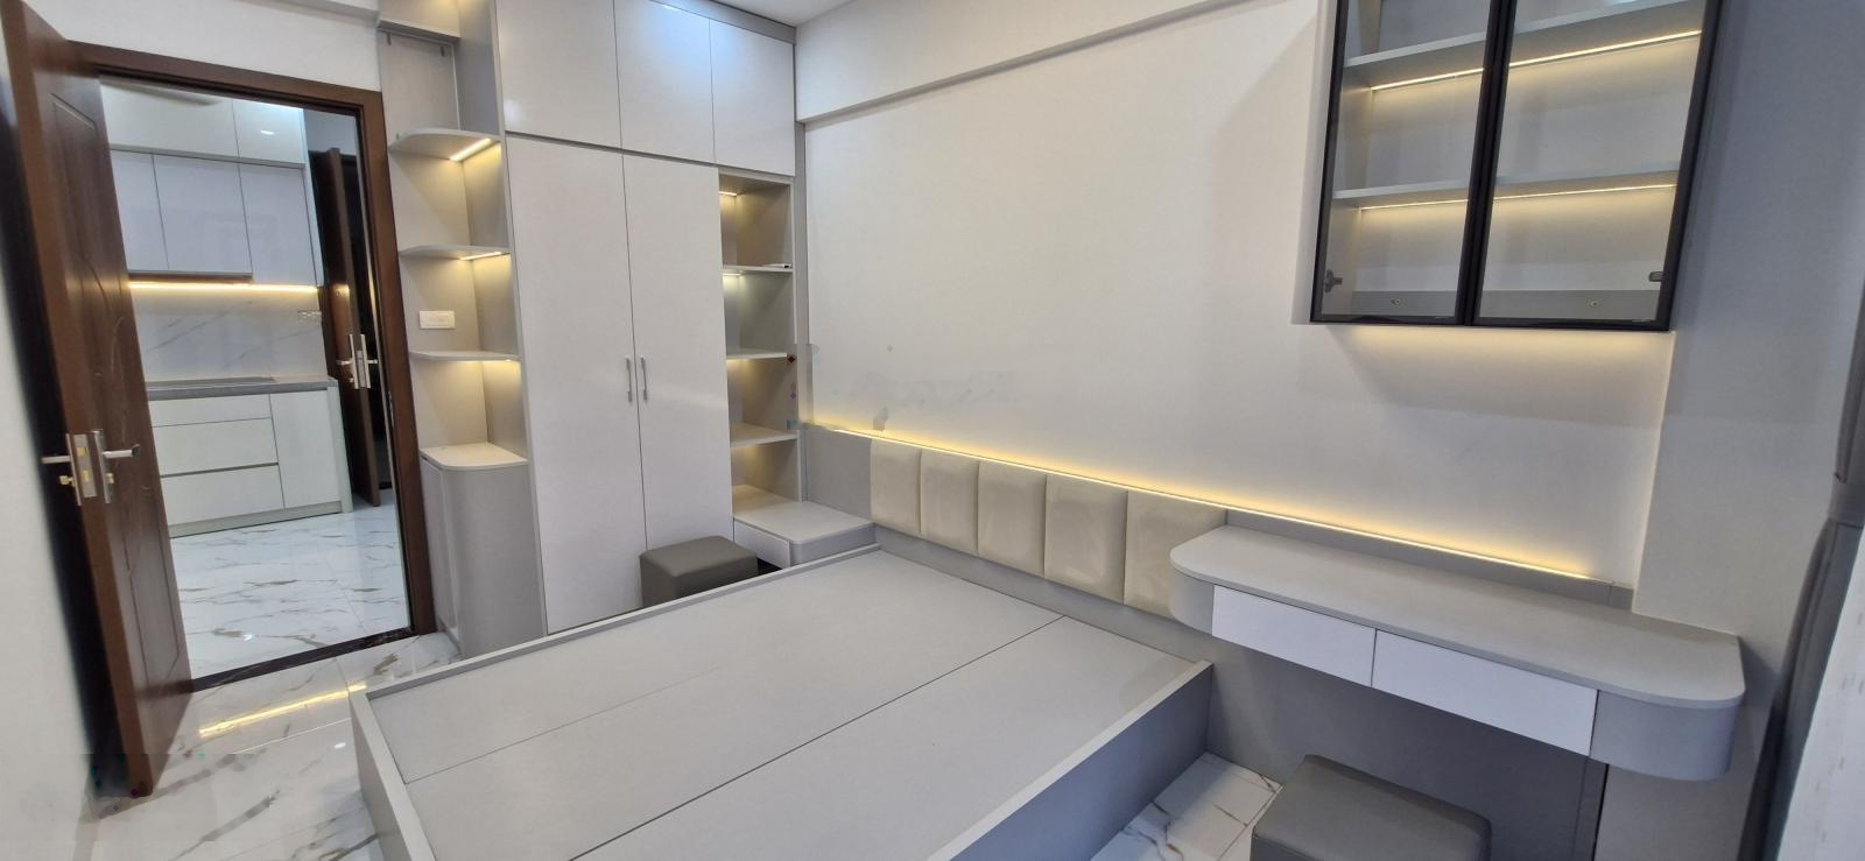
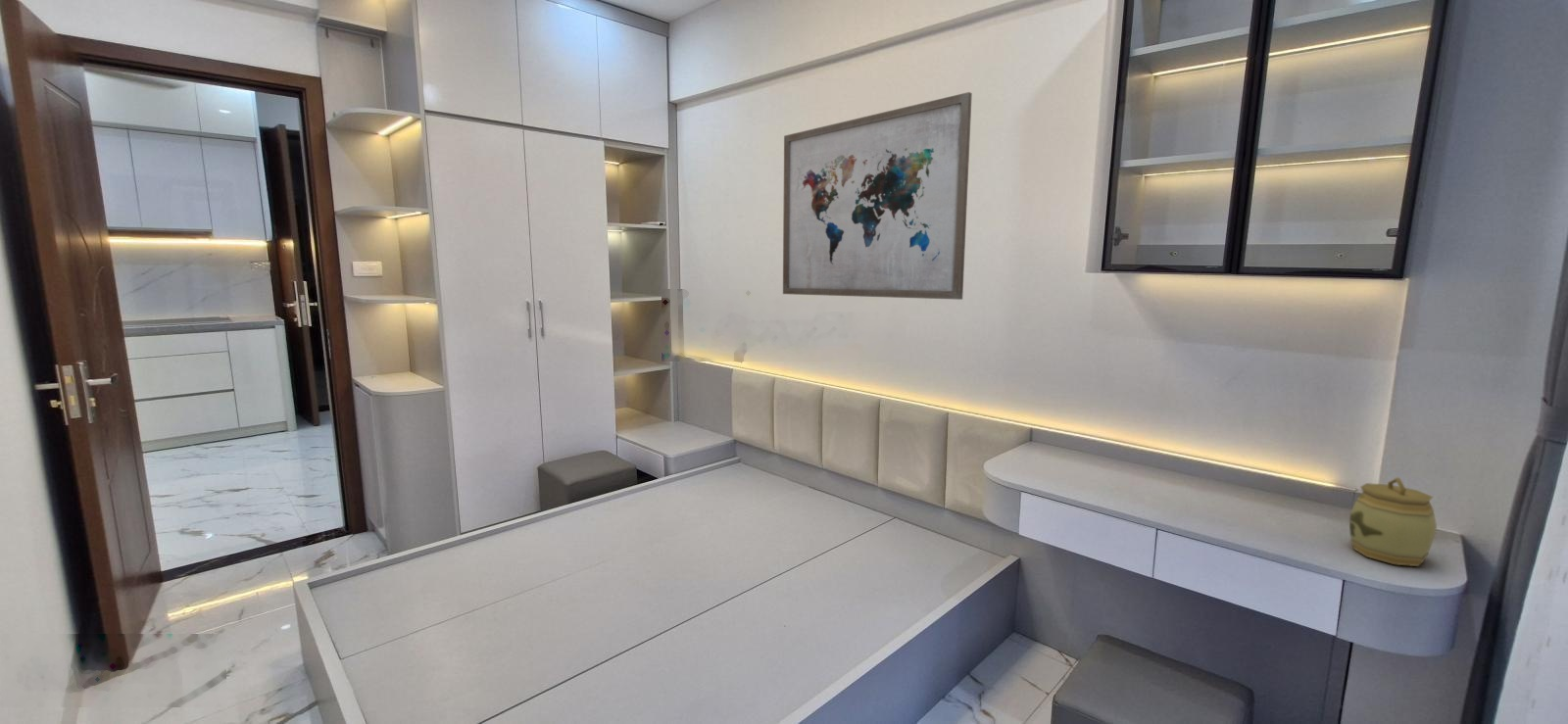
+ jar [1348,476,1438,567]
+ wall art [782,91,973,301]
